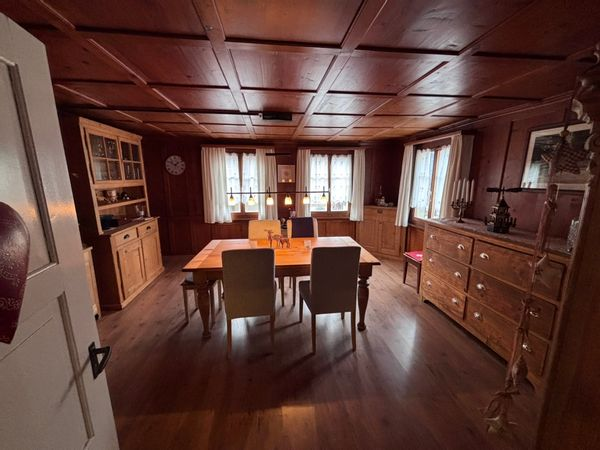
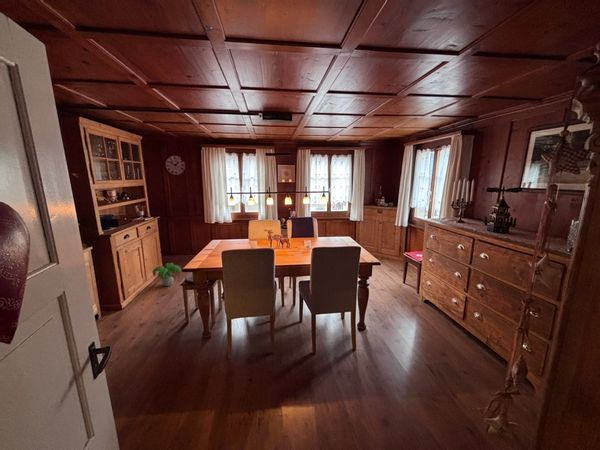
+ decorative plant [152,262,182,287]
